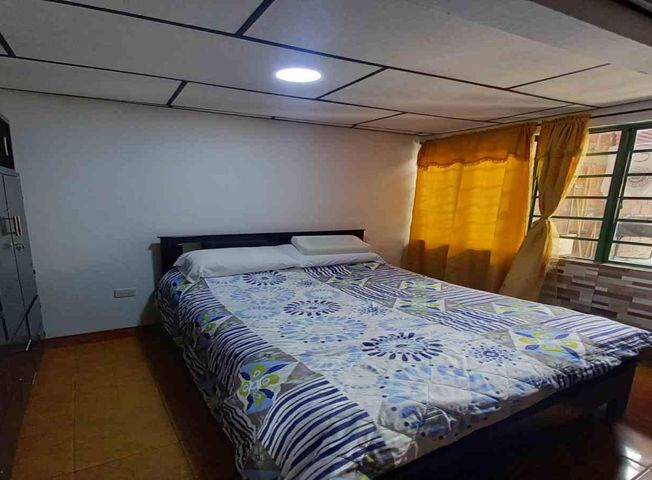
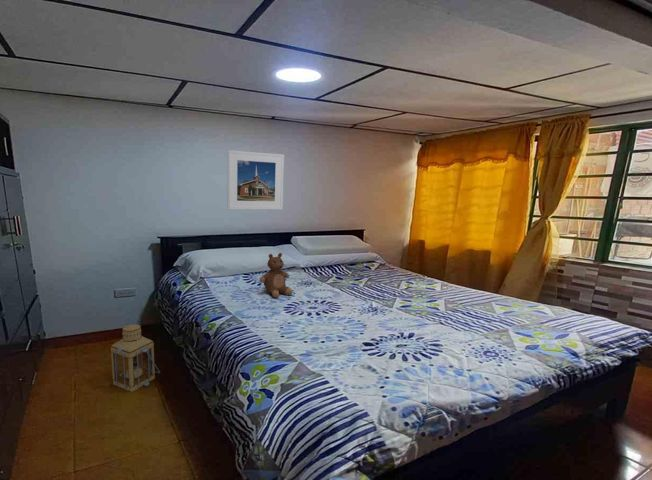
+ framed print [227,149,285,211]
+ lantern [110,323,161,393]
+ teddy bear [259,252,293,299]
